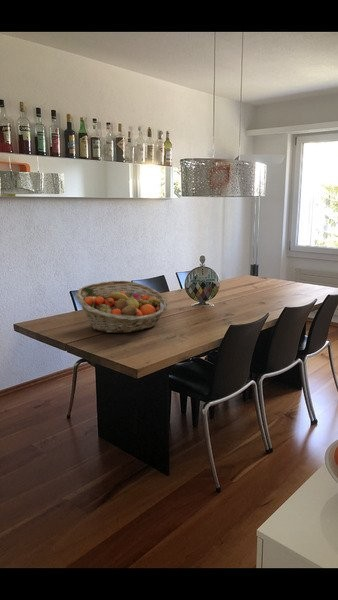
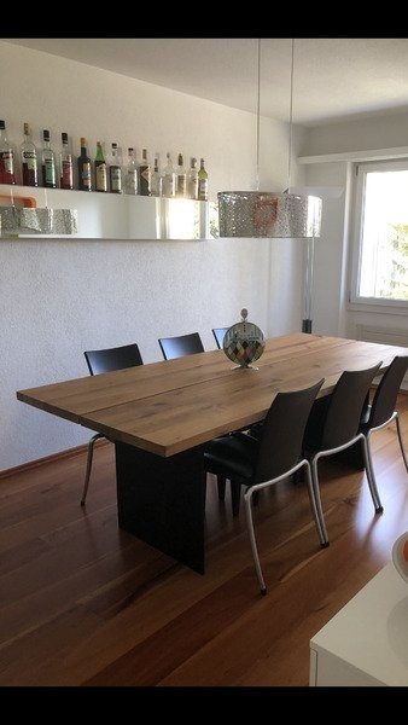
- fruit basket [75,280,169,334]
